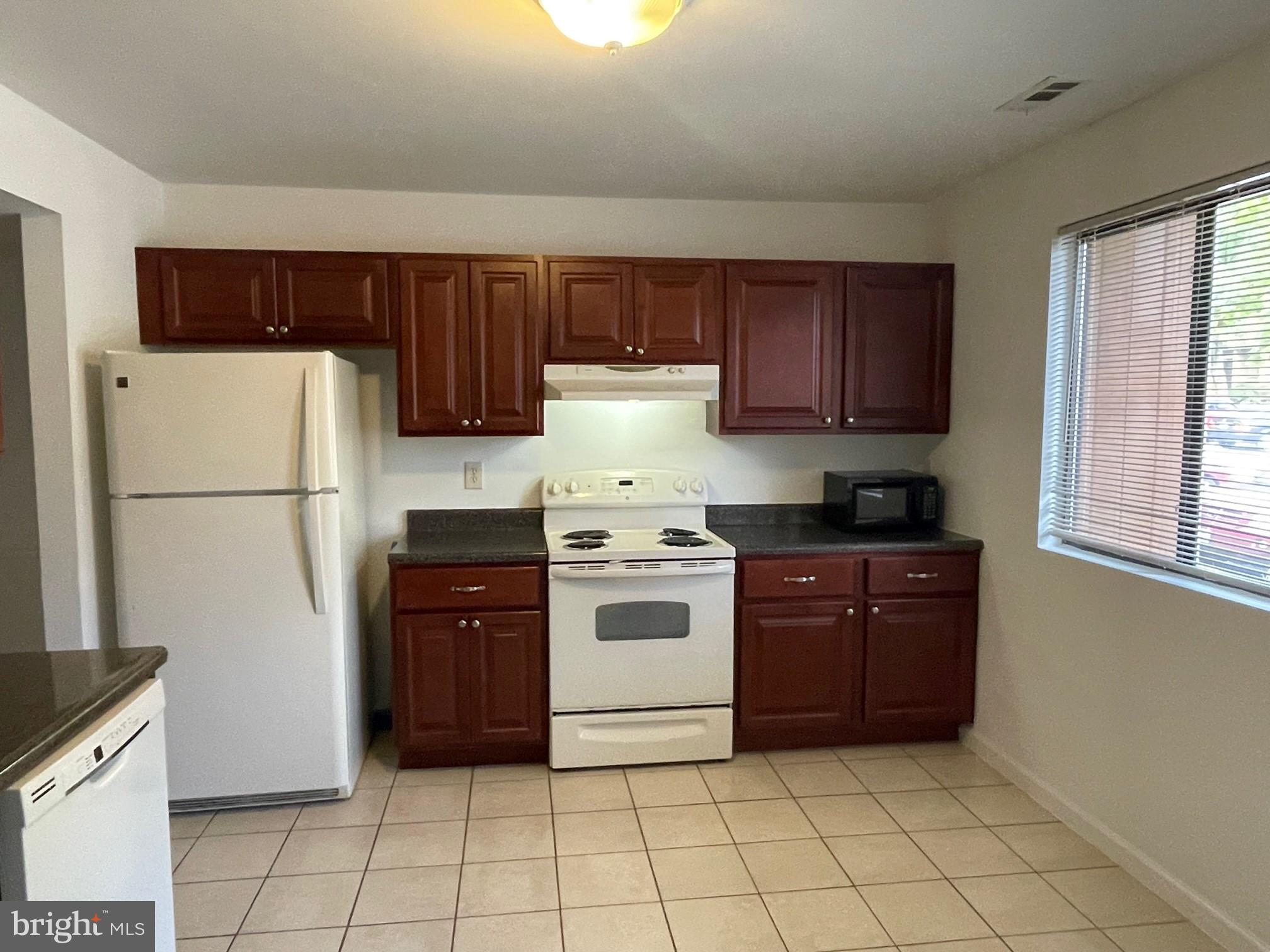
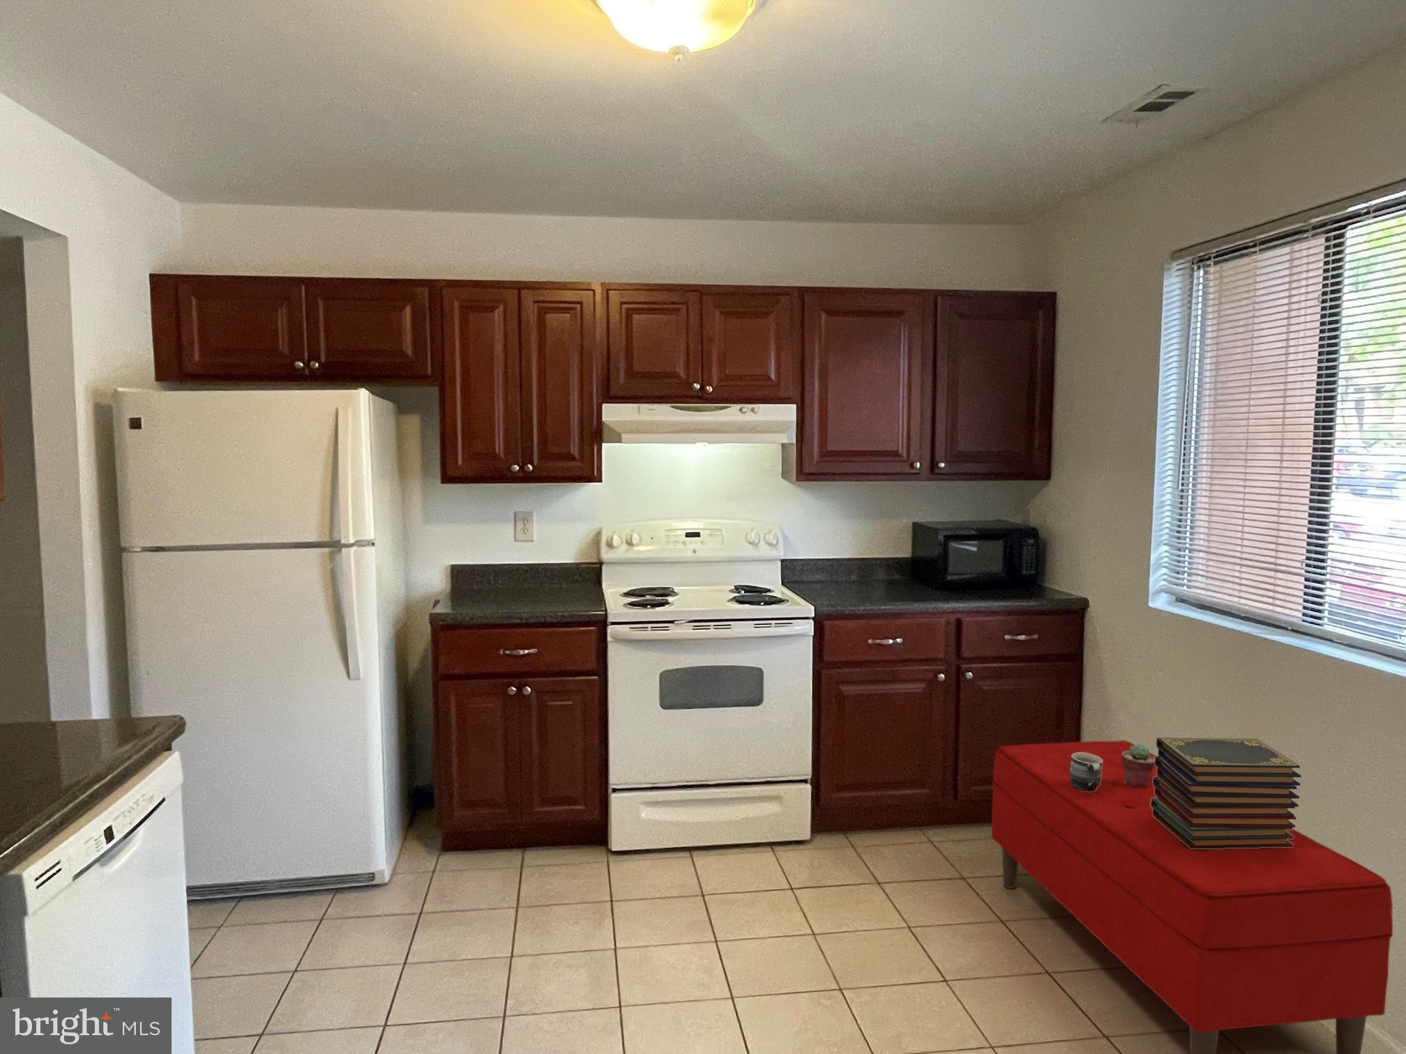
+ bench [991,740,1394,1054]
+ mug [1069,752,1103,792]
+ book stack [1150,737,1302,848]
+ potted succulent [1121,744,1156,787]
